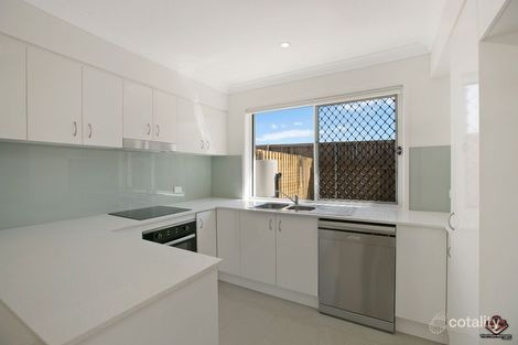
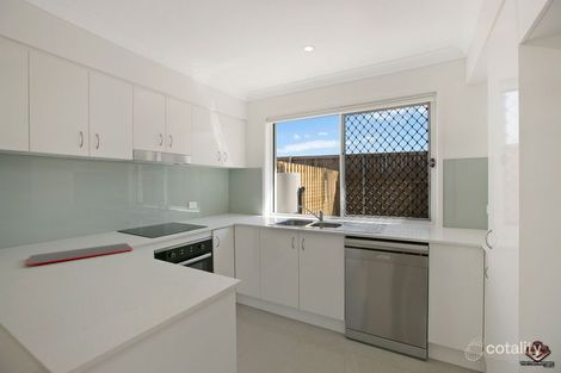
+ cutting board [25,242,134,267]
